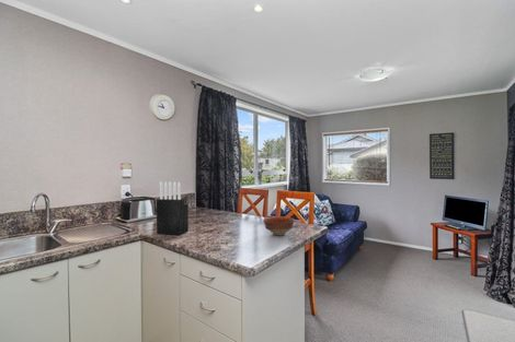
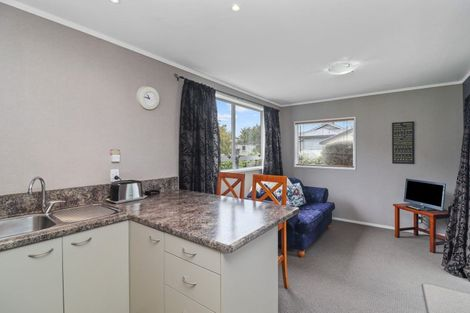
- knife block [156,181,190,236]
- bowl [262,215,296,236]
